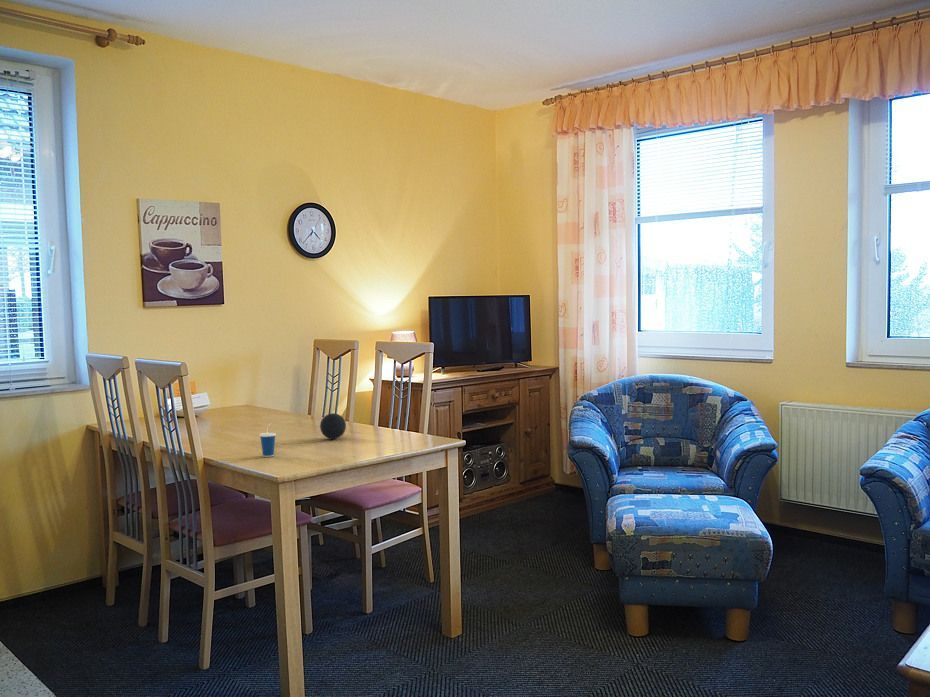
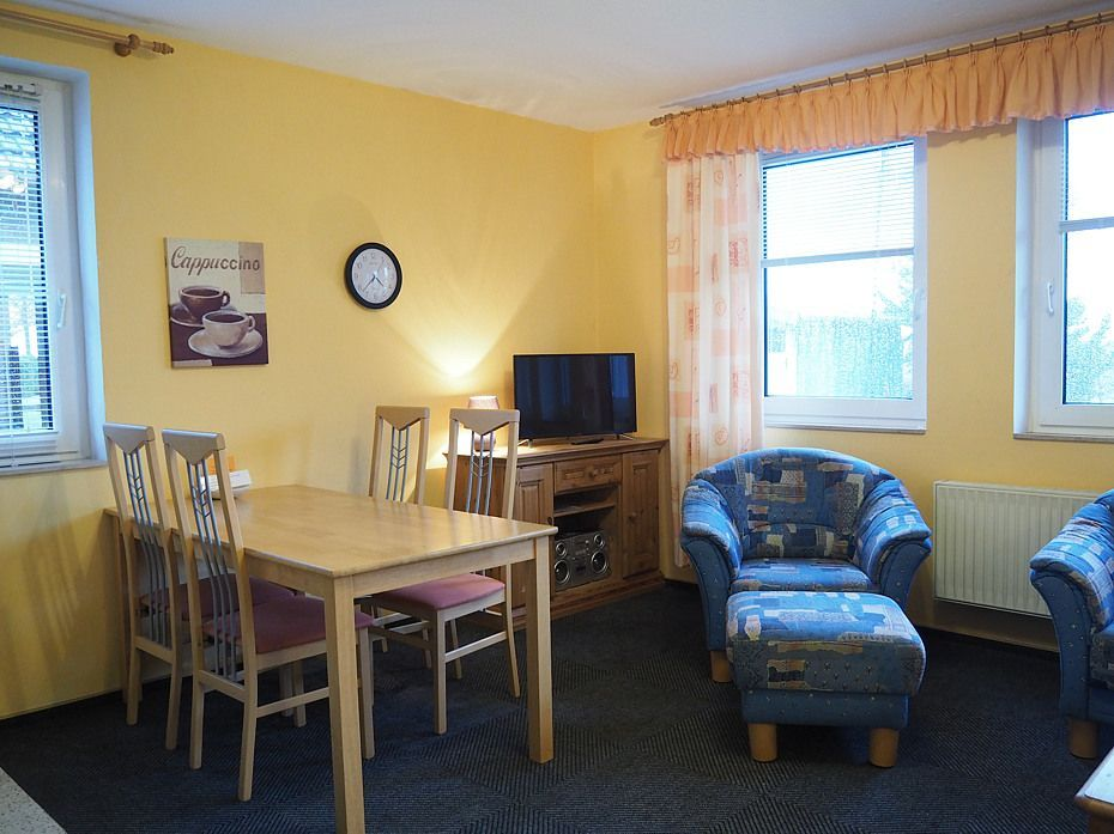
- decorative ball [319,412,347,440]
- cup [258,421,277,458]
